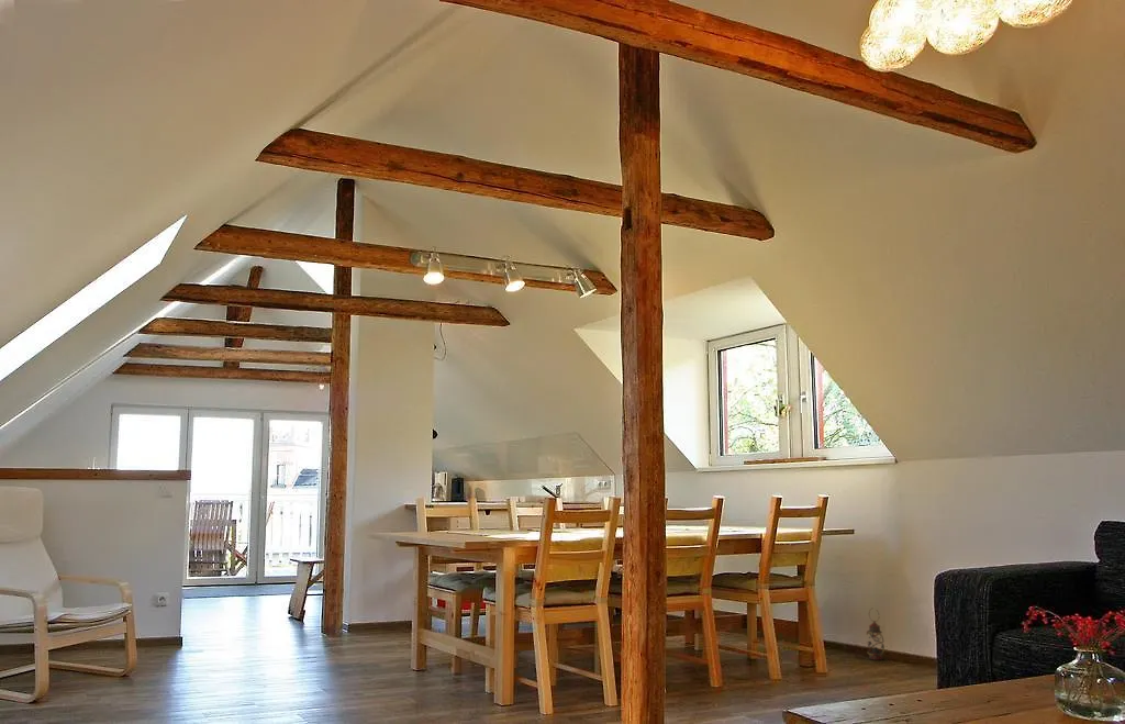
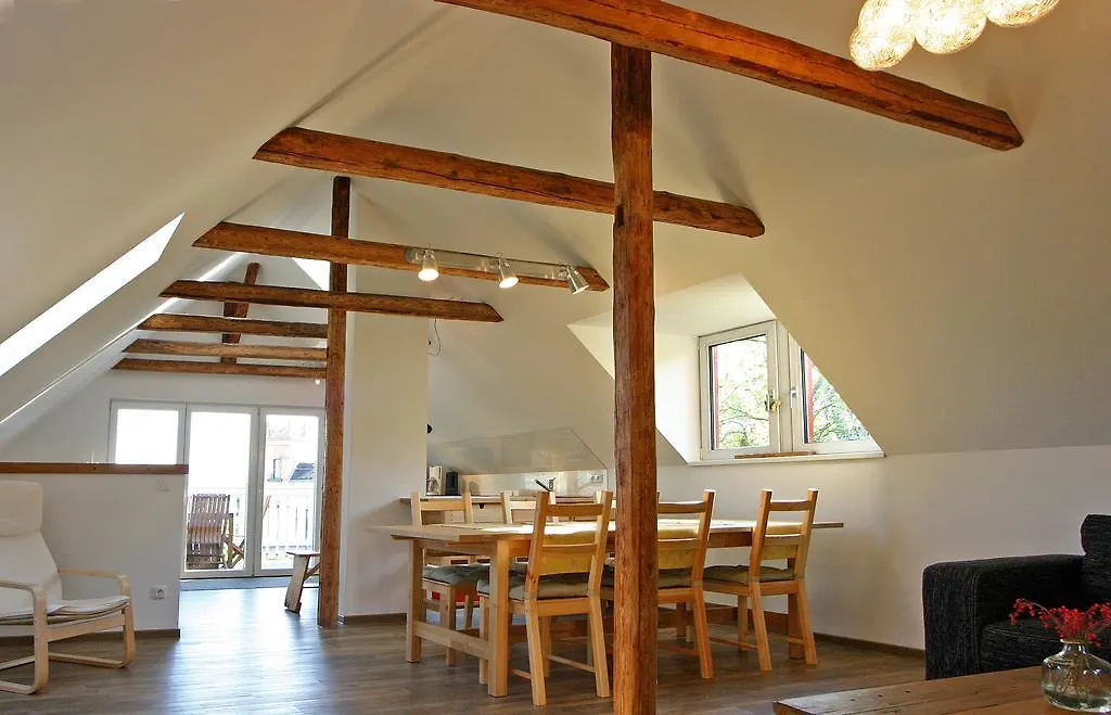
- lantern [866,608,885,661]
